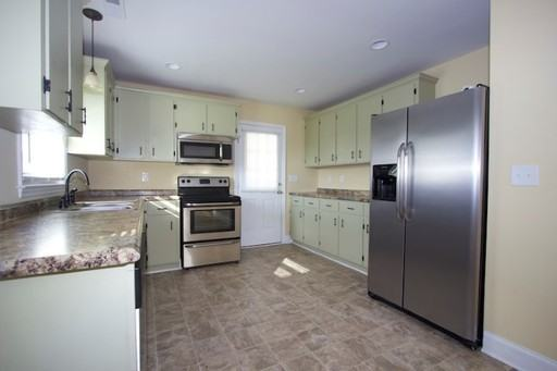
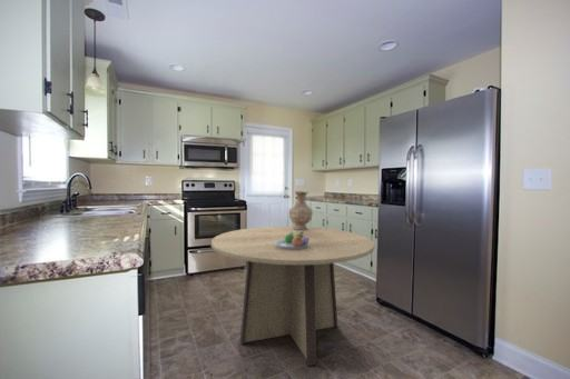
+ vase [288,190,314,230]
+ dining table [210,226,375,367]
+ fruit bowl [275,231,309,249]
